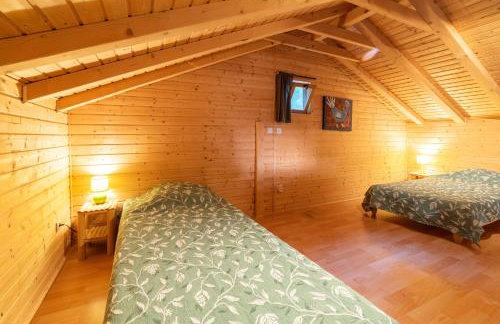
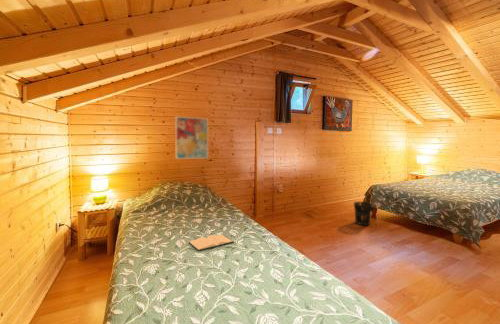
+ wastebasket [353,201,373,226]
+ hardback book [188,234,235,252]
+ wall art [174,115,209,160]
